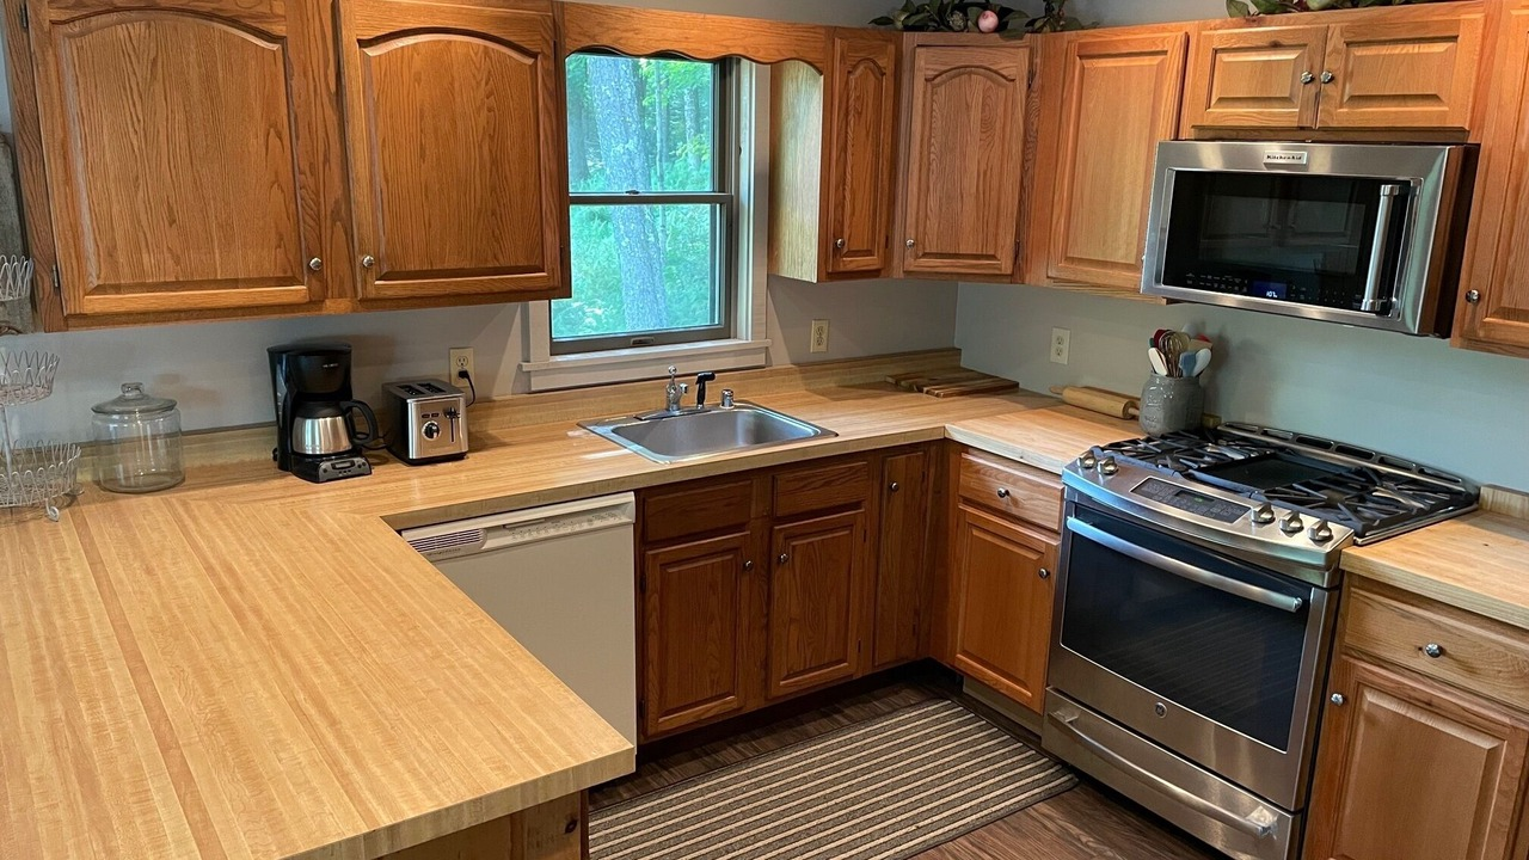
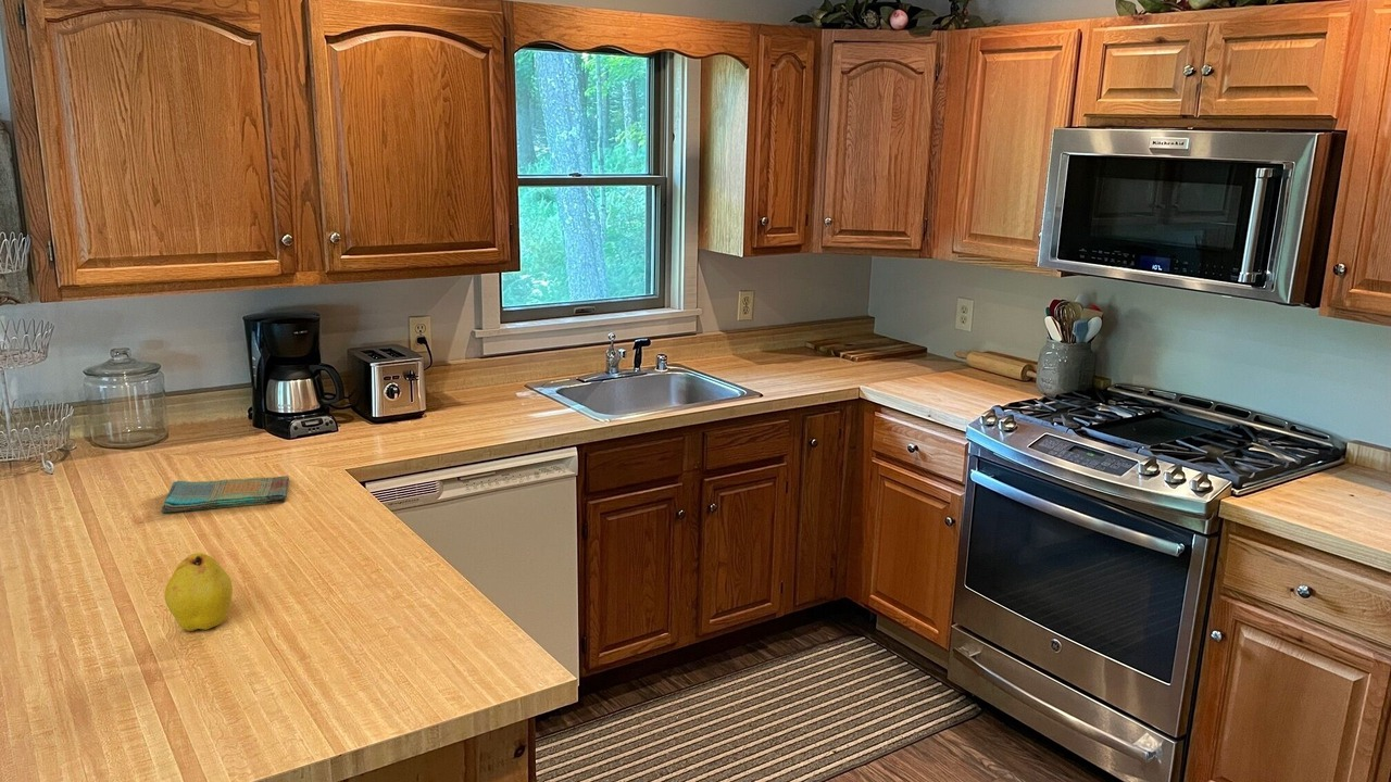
+ dish towel [160,475,290,514]
+ fruit [164,552,234,632]
